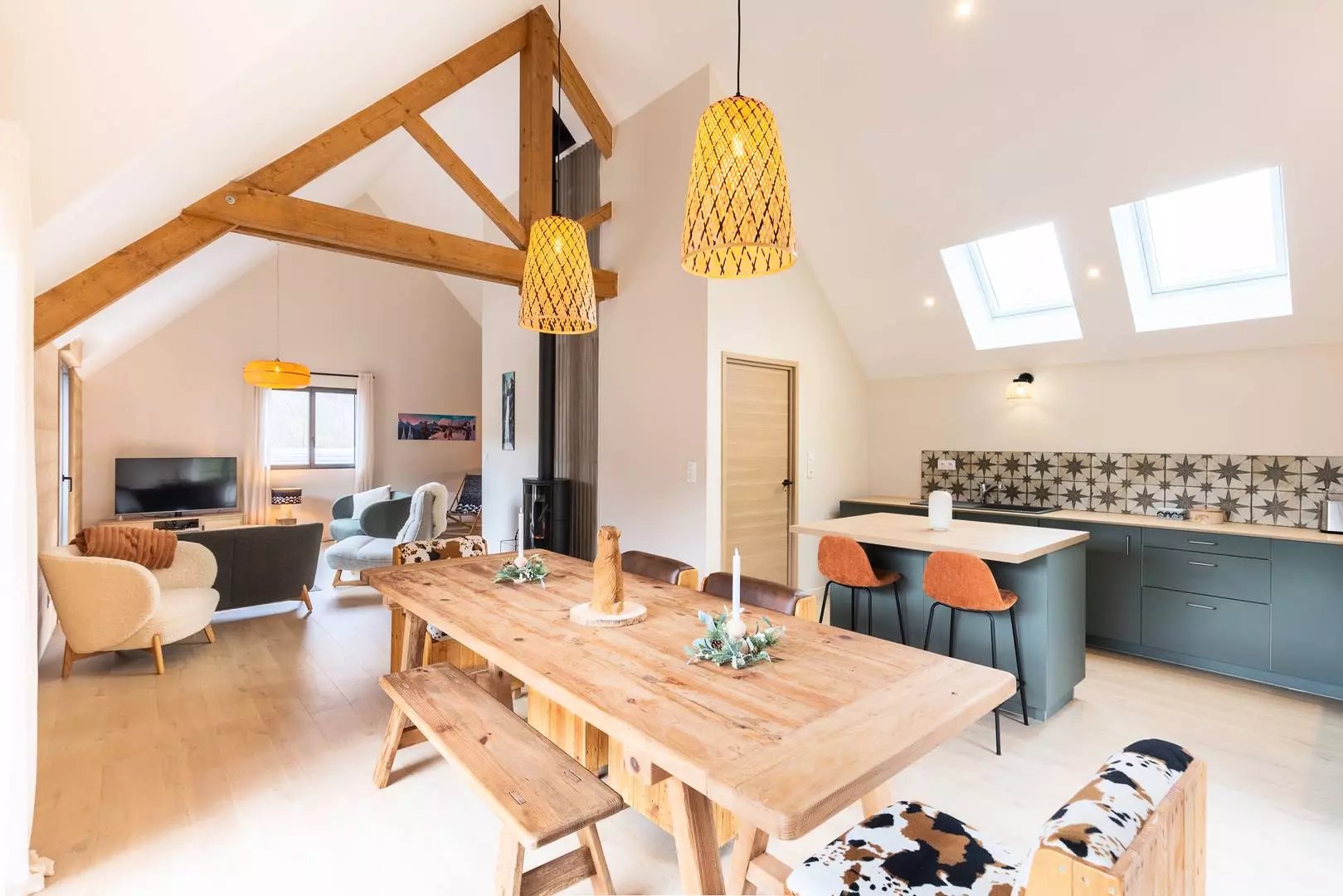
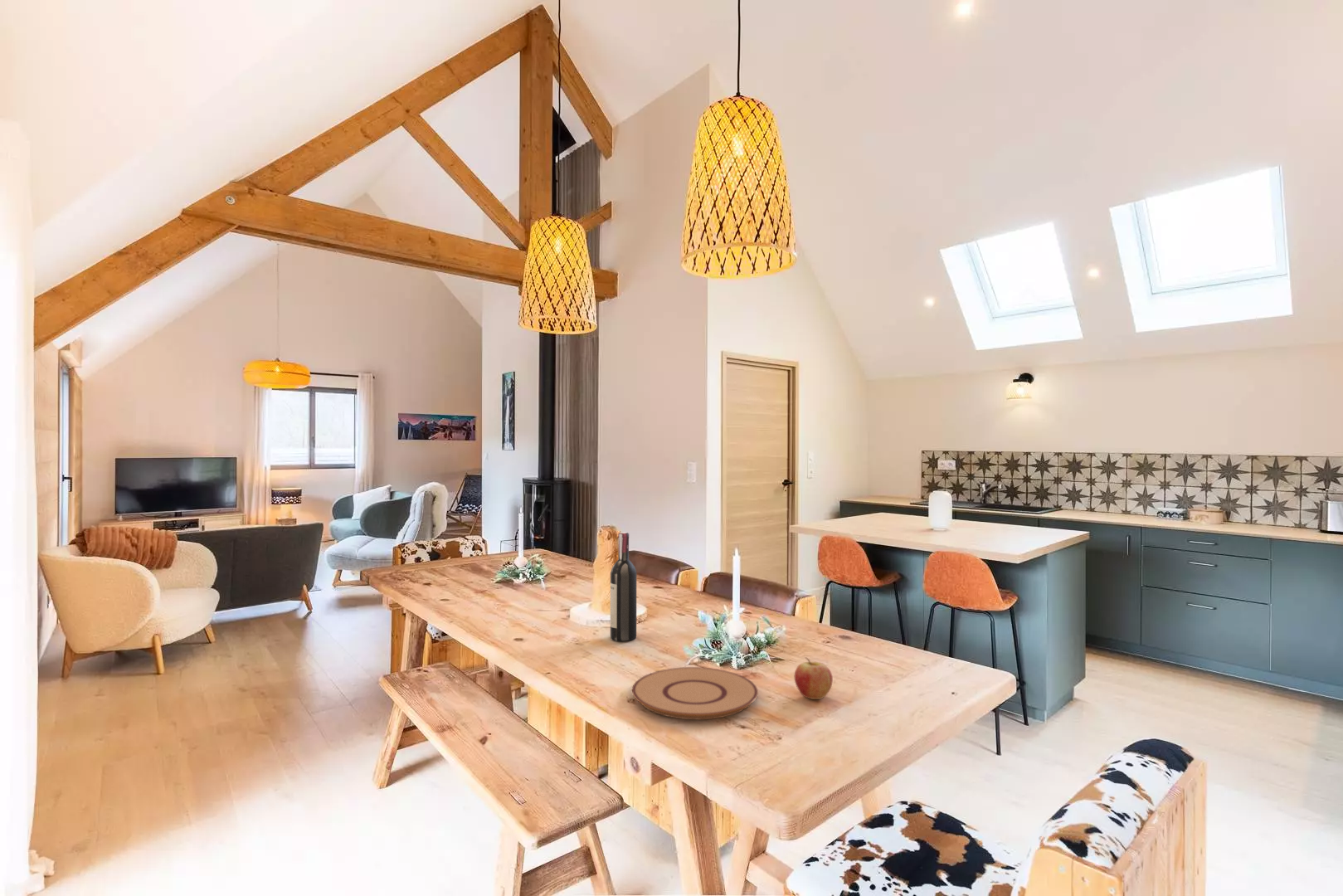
+ wine bottle [610,532,637,642]
+ fruit [794,656,834,700]
+ plate [631,666,759,720]
